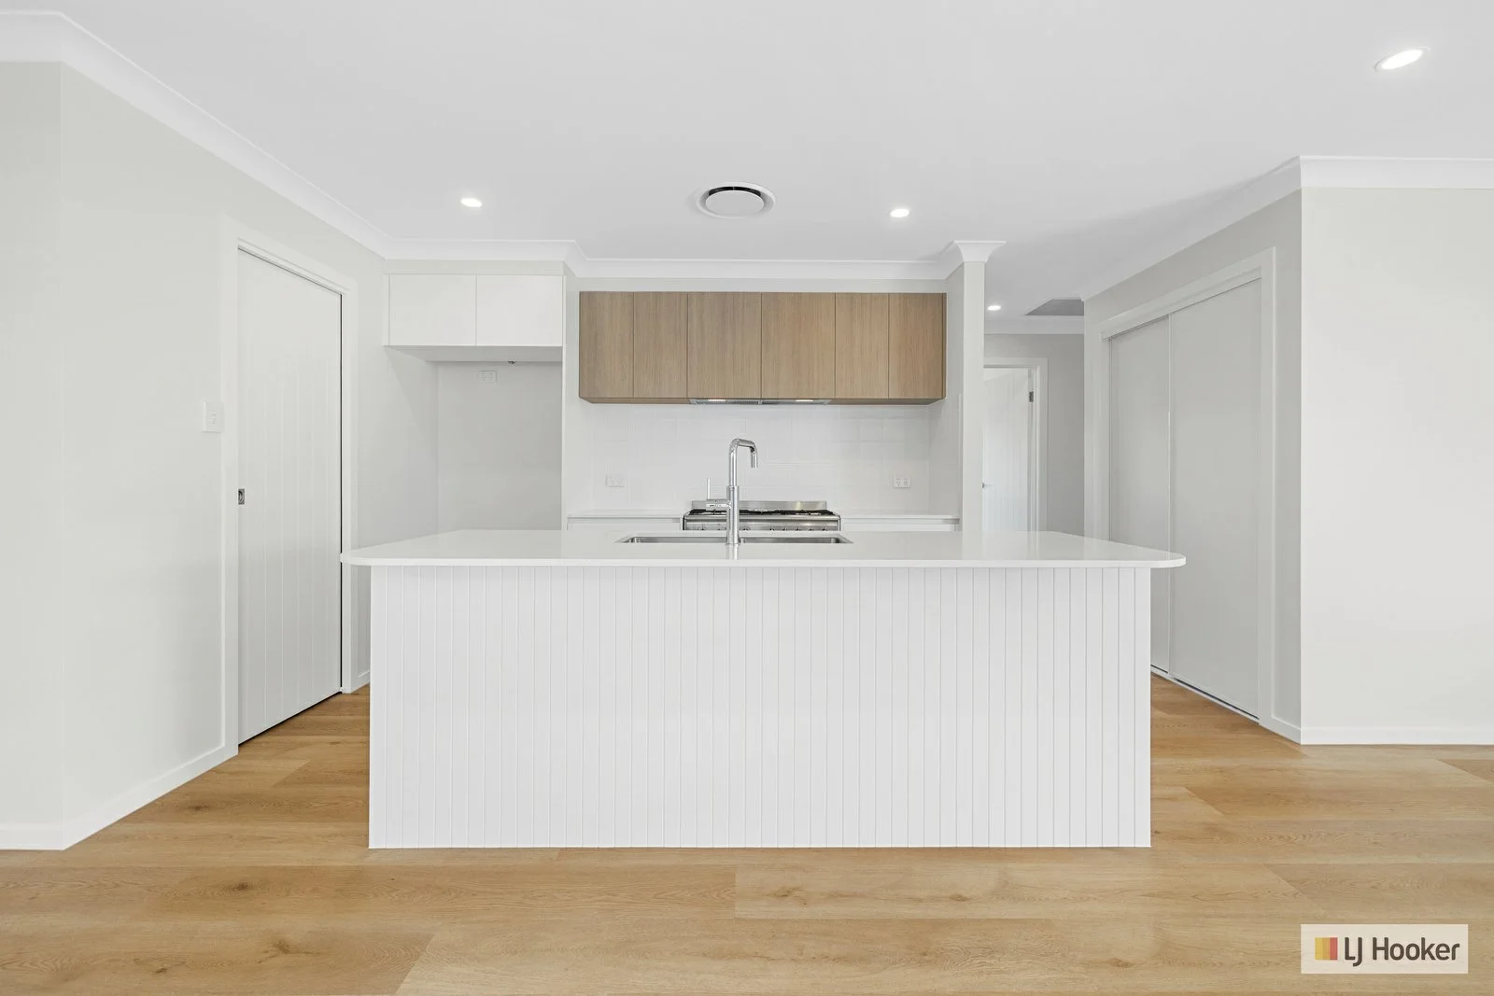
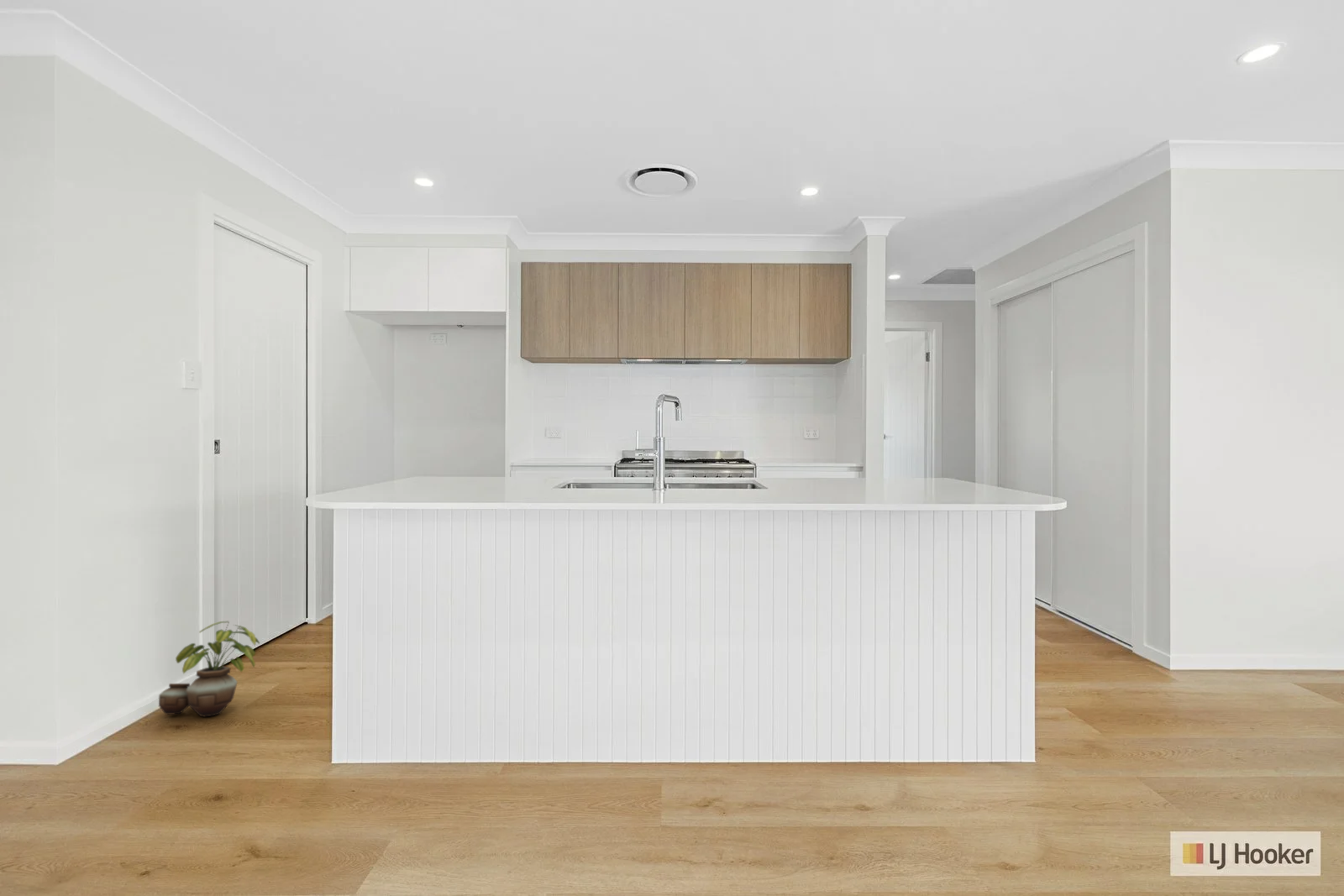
+ potted plant [158,621,260,717]
